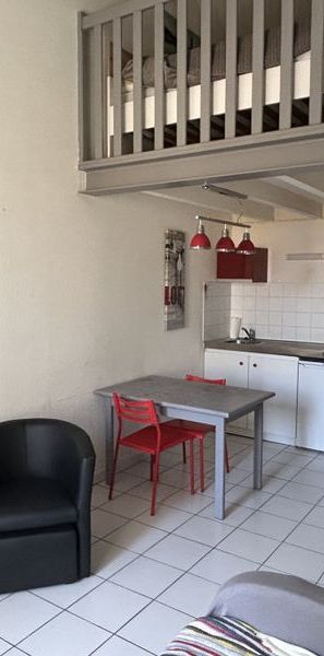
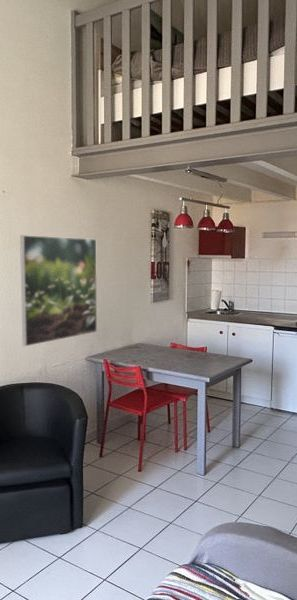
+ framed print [19,234,98,347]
